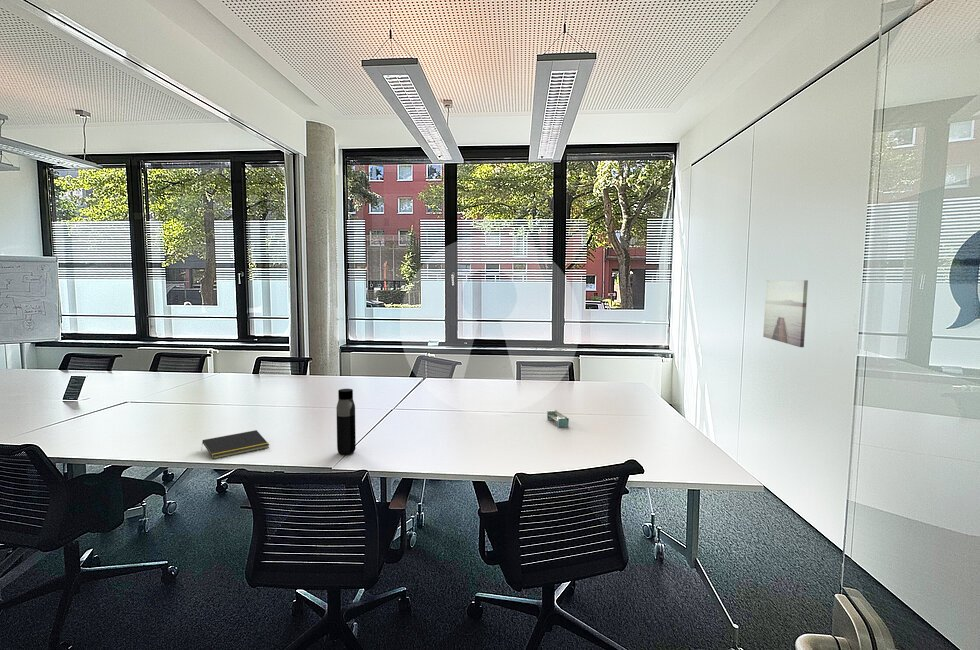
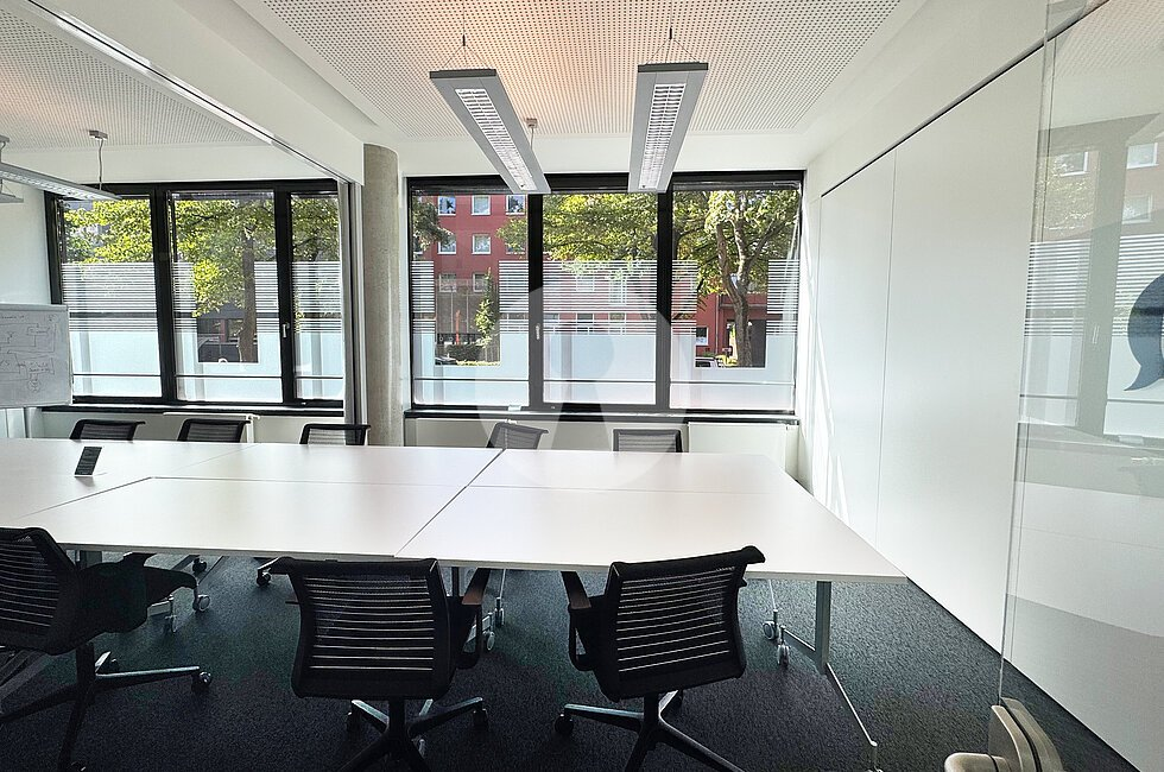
- water bottle [336,388,357,456]
- shelf [546,409,570,428]
- notepad [200,429,270,460]
- wall art [762,279,809,348]
